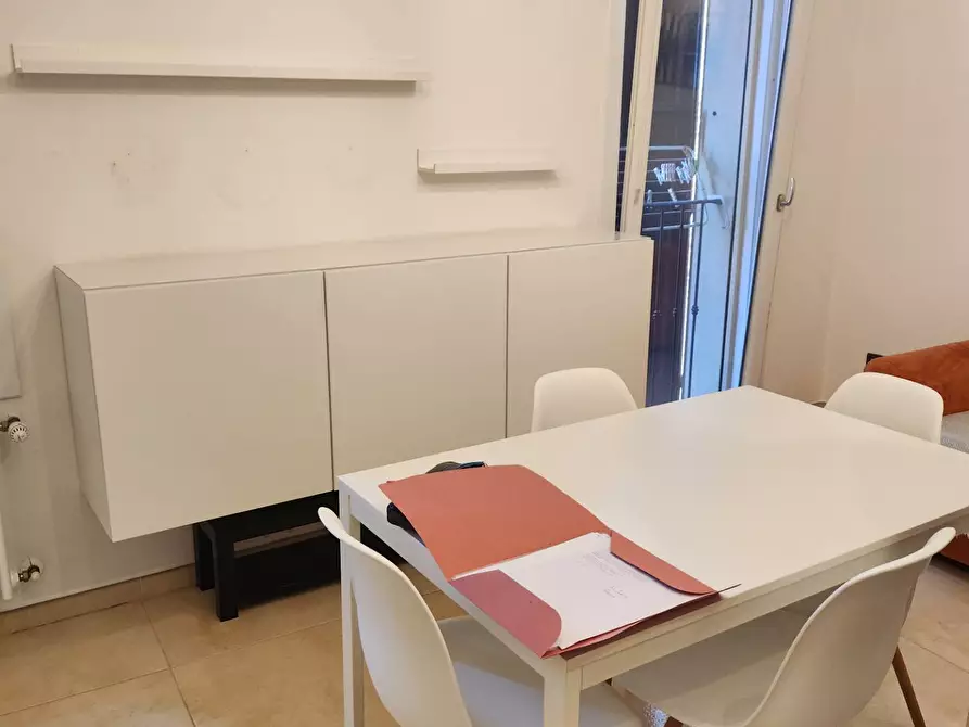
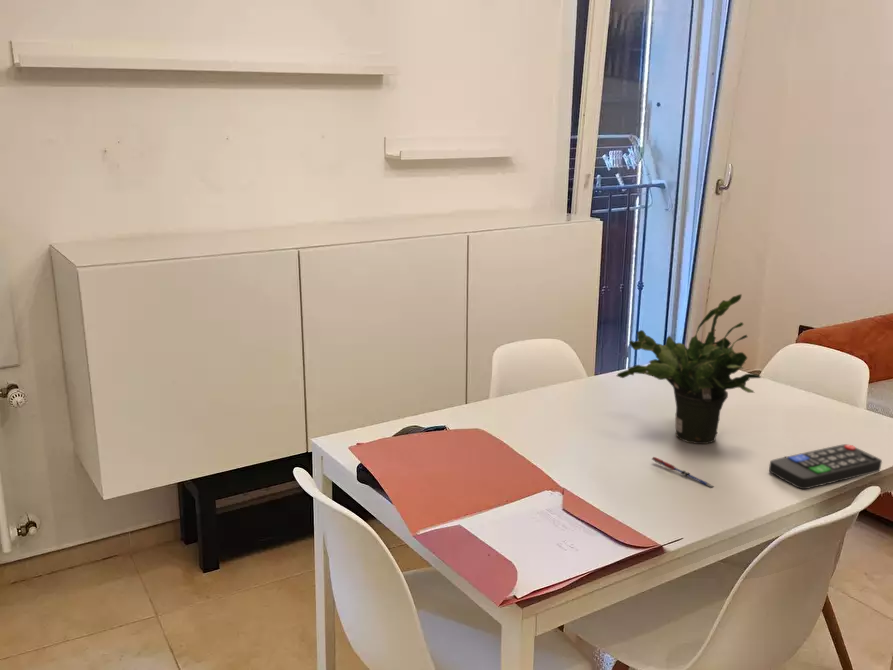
+ potted plant [616,293,762,445]
+ pen [651,456,714,489]
+ remote control [768,443,883,490]
